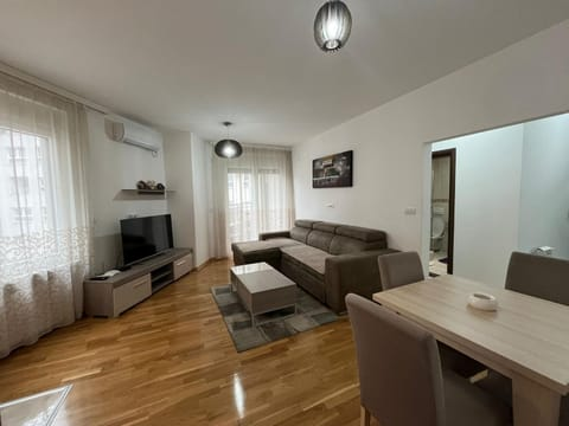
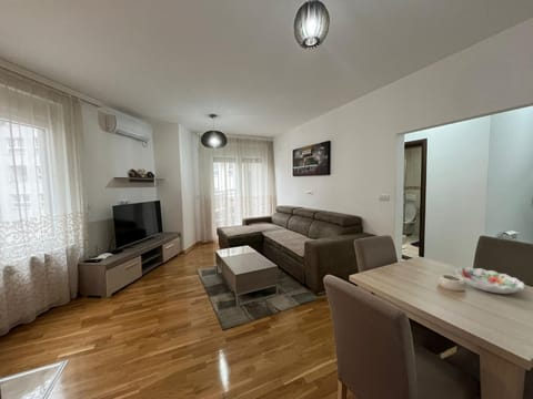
+ decorative bowl [454,266,526,295]
